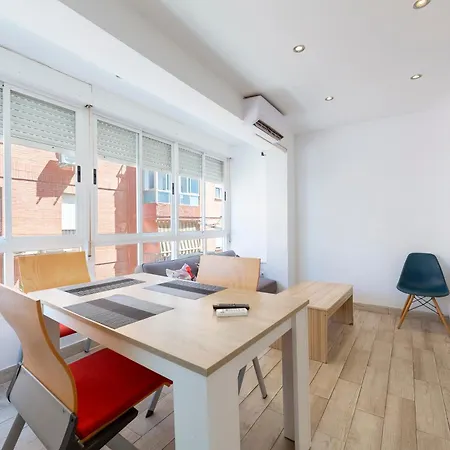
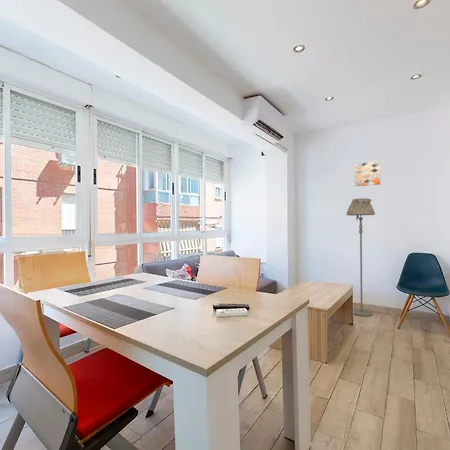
+ floor lamp [345,197,376,317]
+ wall art [354,160,381,187]
